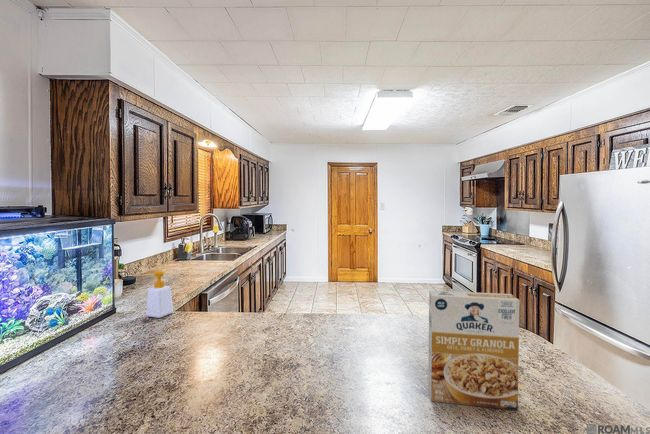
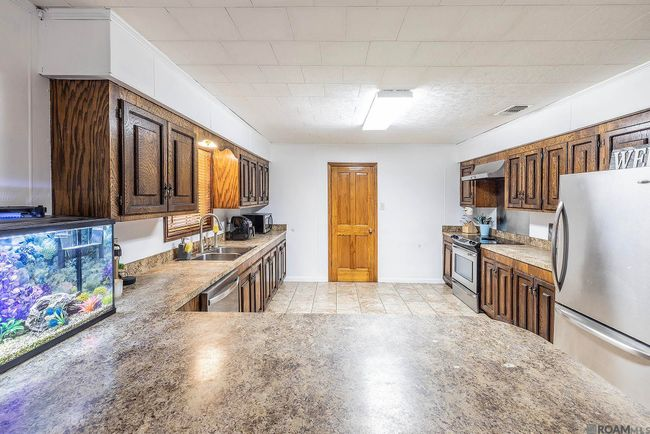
- cereal box [427,289,521,411]
- soap bottle [144,270,174,319]
